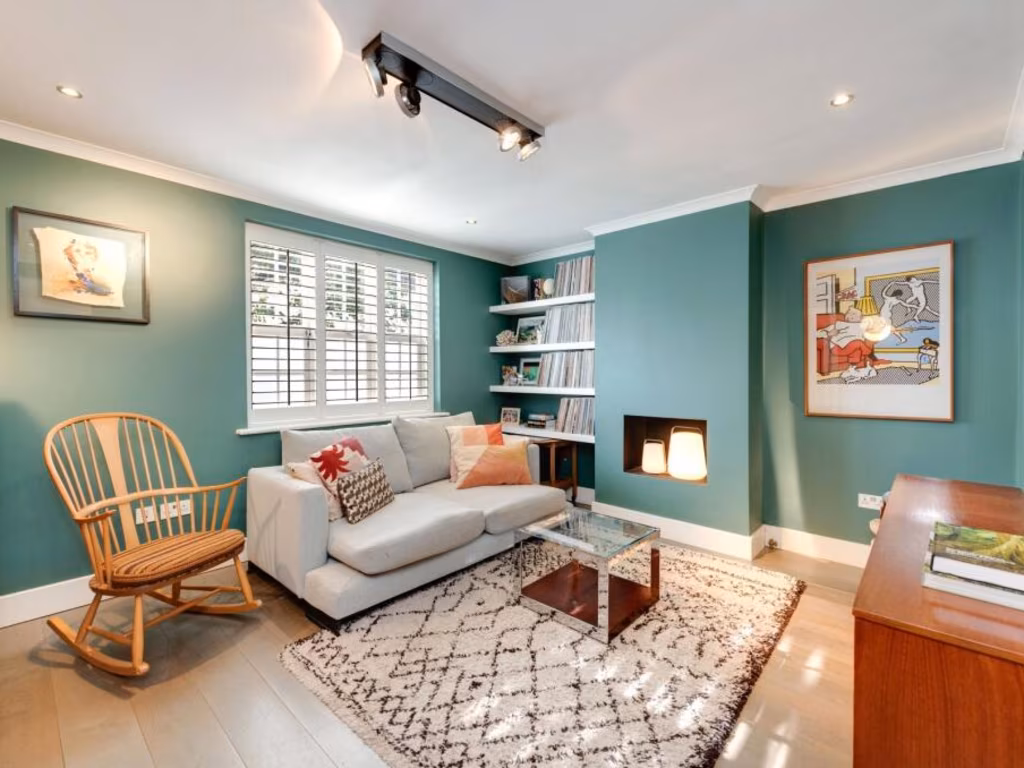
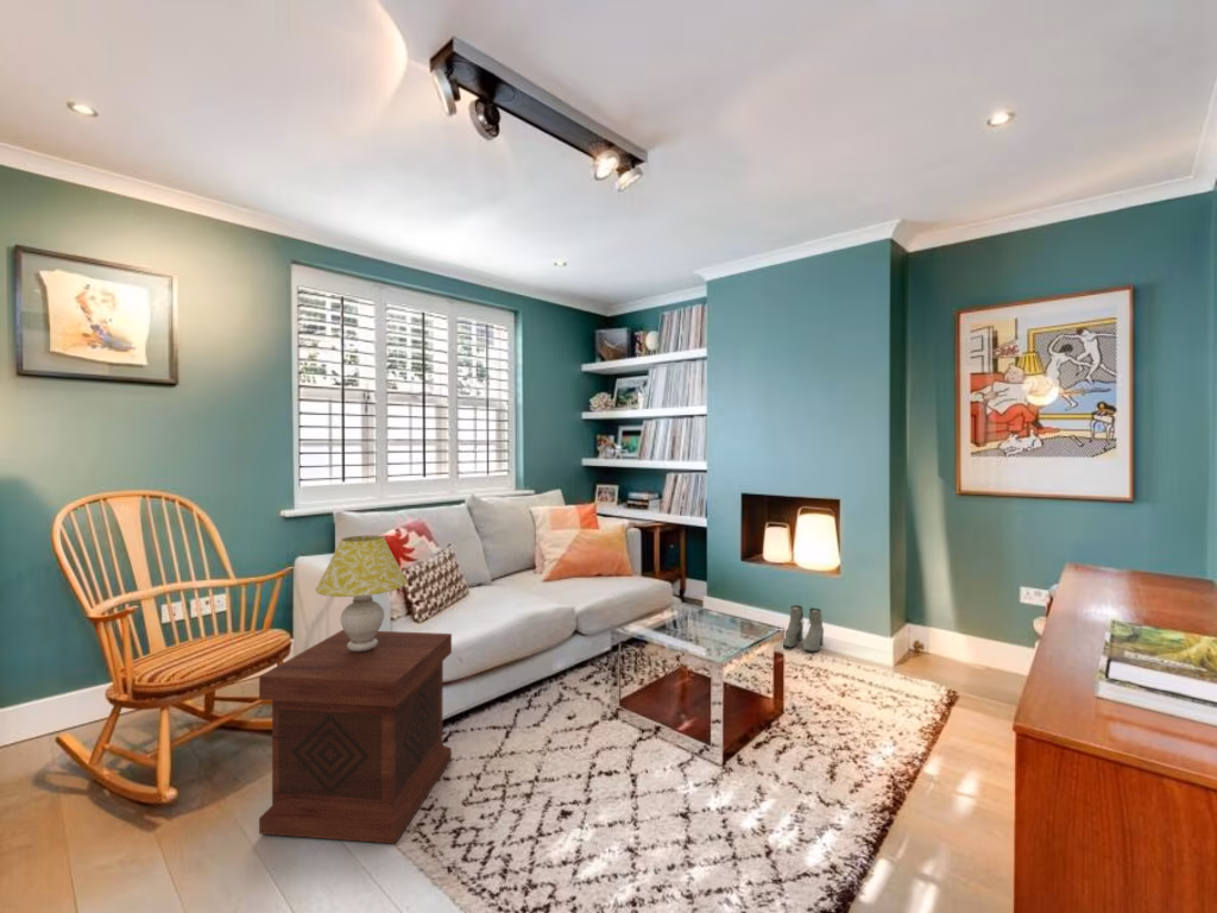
+ boots [782,604,825,653]
+ table lamp [314,535,408,651]
+ side table [258,629,453,845]
